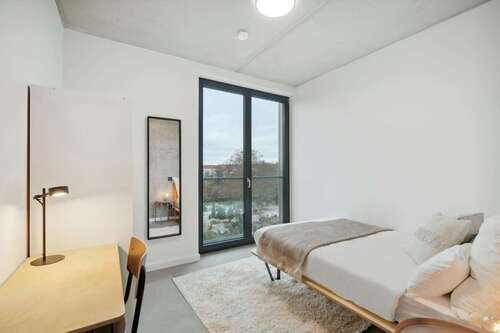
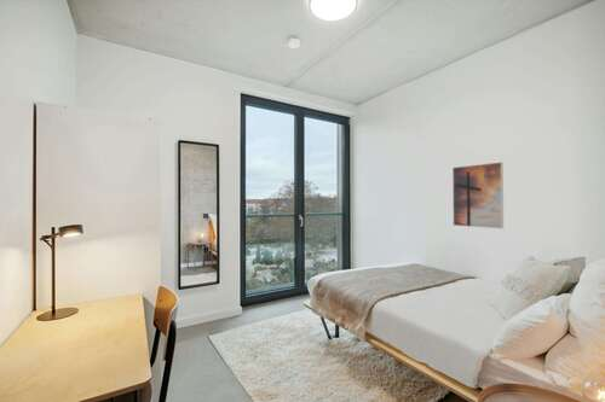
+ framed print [451,161,505,229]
